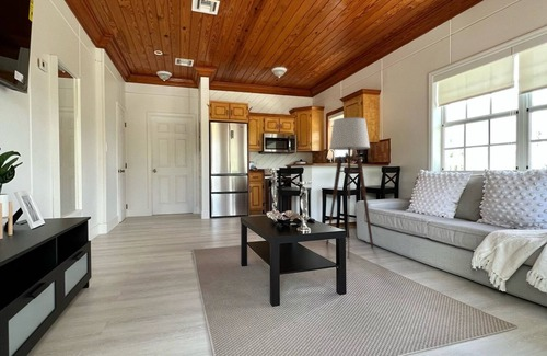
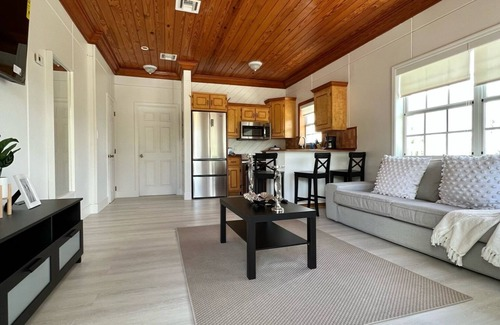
- floor lamp [325,116,374,259]
